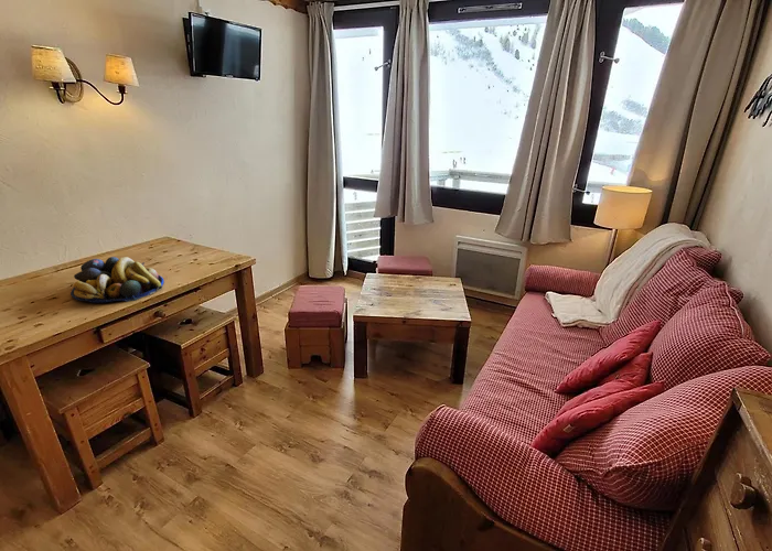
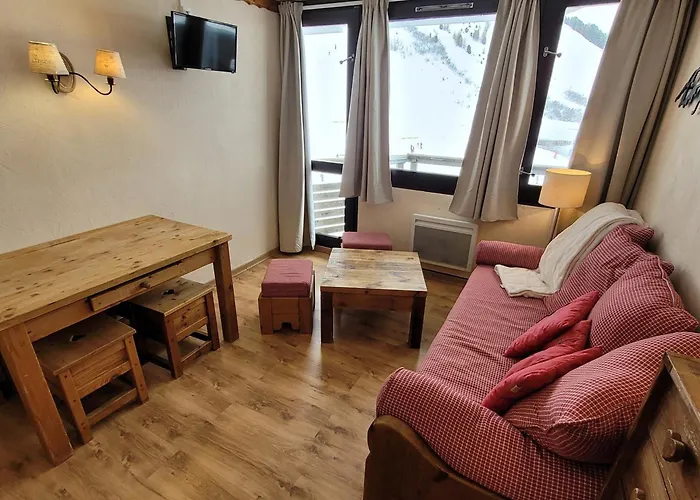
- fruit bowl [69,256,164,304]
